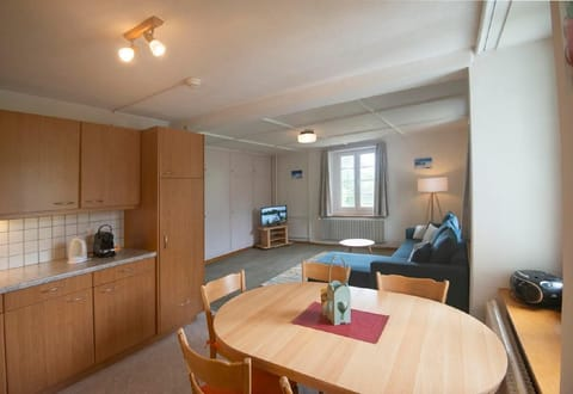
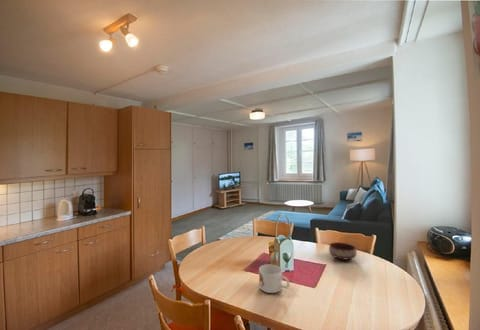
+ mug [258,263,291,294]
+ bowl [328,241,358,260]
